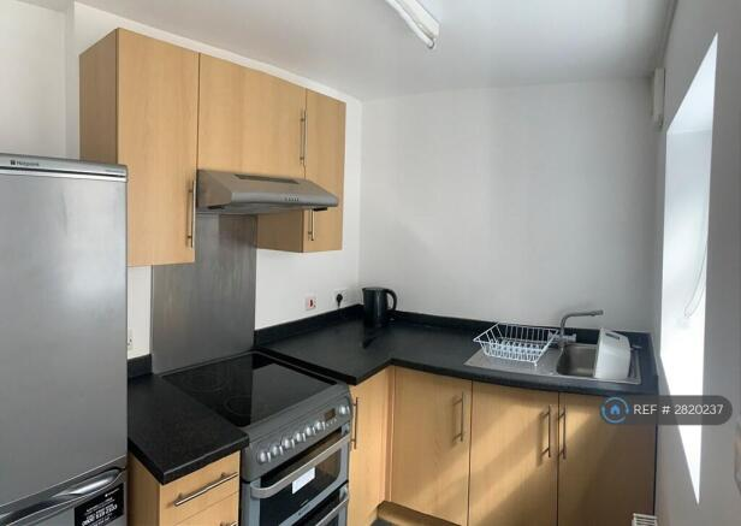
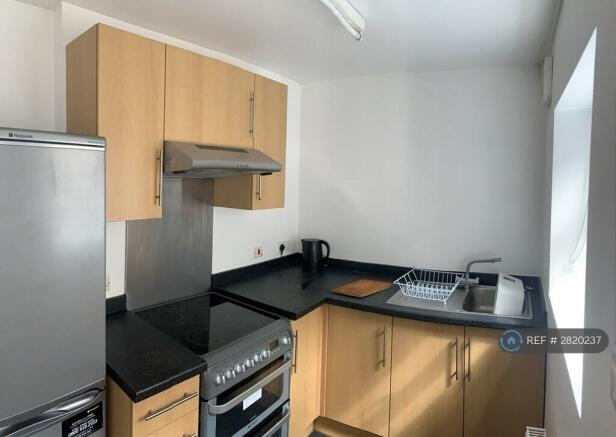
+ cutting board [331,278,394,298]
